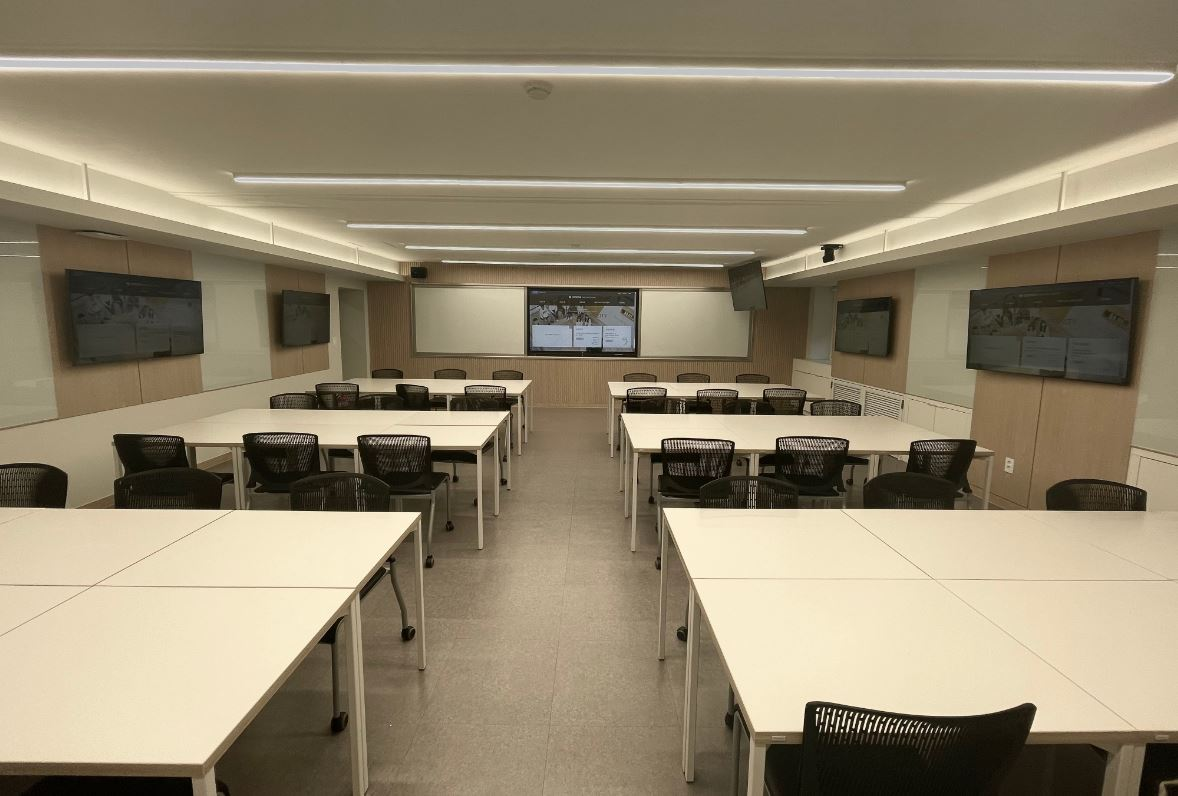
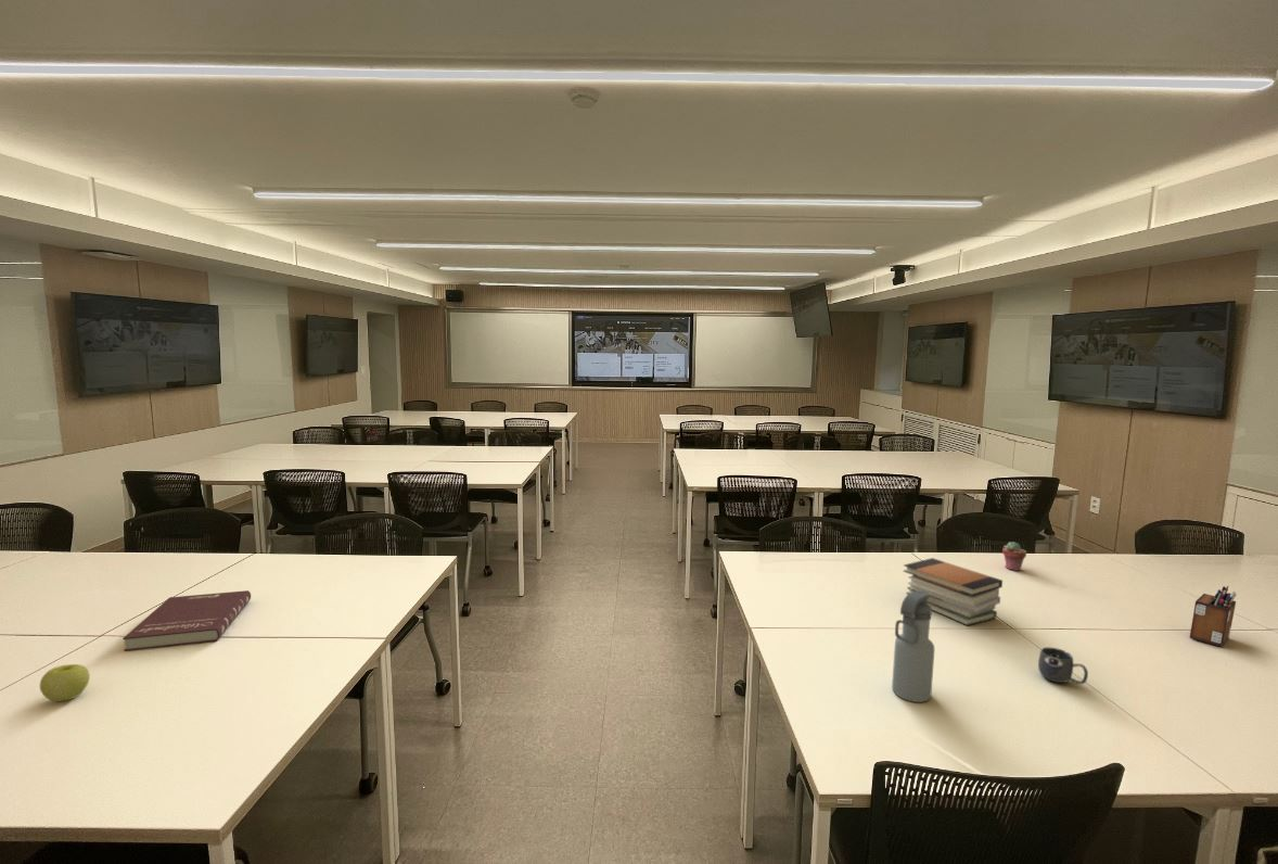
+ book [122,589,252,652]
+ mug [1037,646,1089,685]
+ potted succulent [1001,541,1027,572]
+ apple [39,663,91,702]
+ desk organizer [1189,585,1237,648]
+ water bottle [891,590,935,703]
+ book stack [903,557,1004,626]
